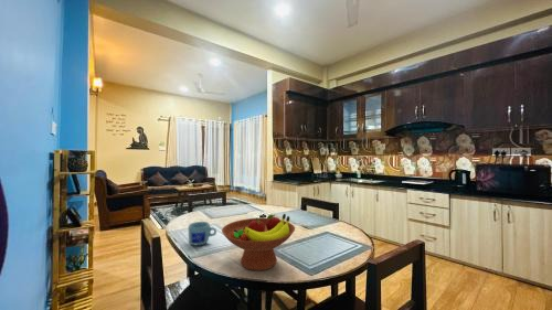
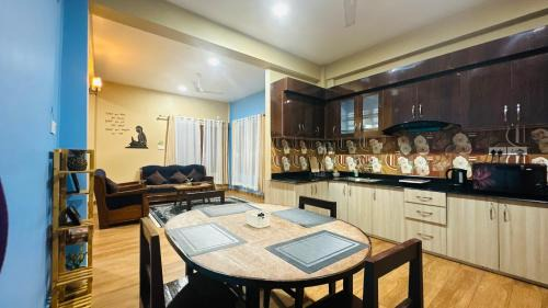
- fruit bowl [221,213,296,271]
- mug [188,221,217,246]
